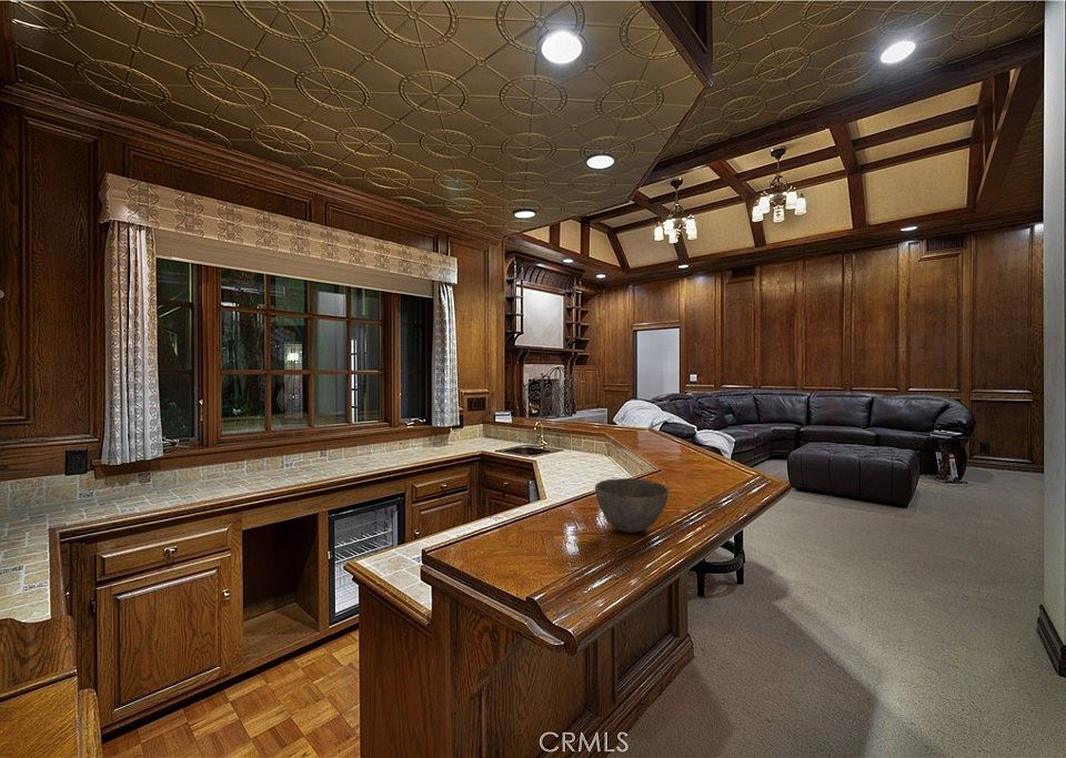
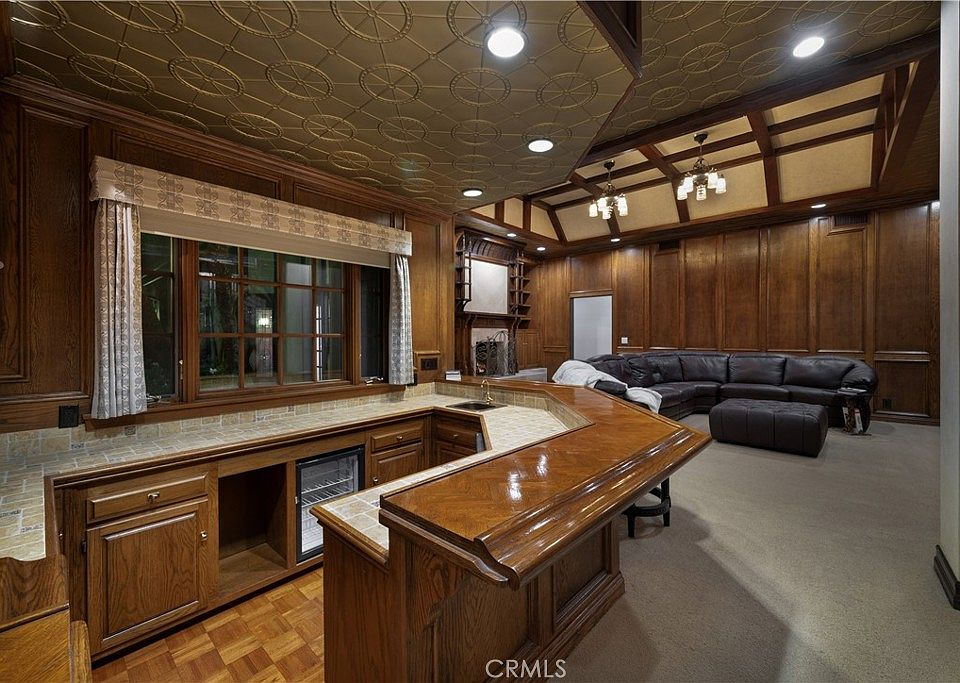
- bowl [594,477,670,534]
